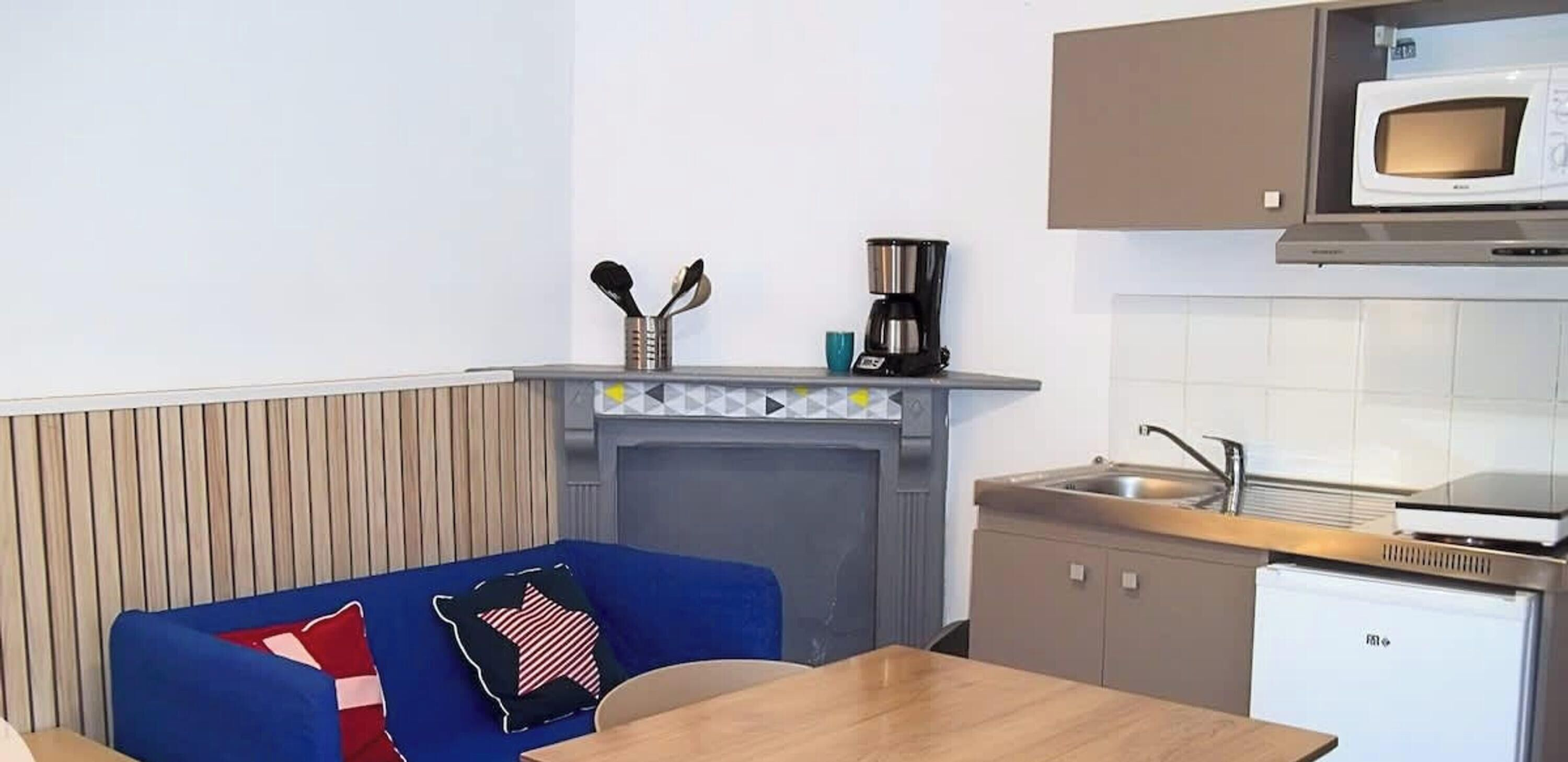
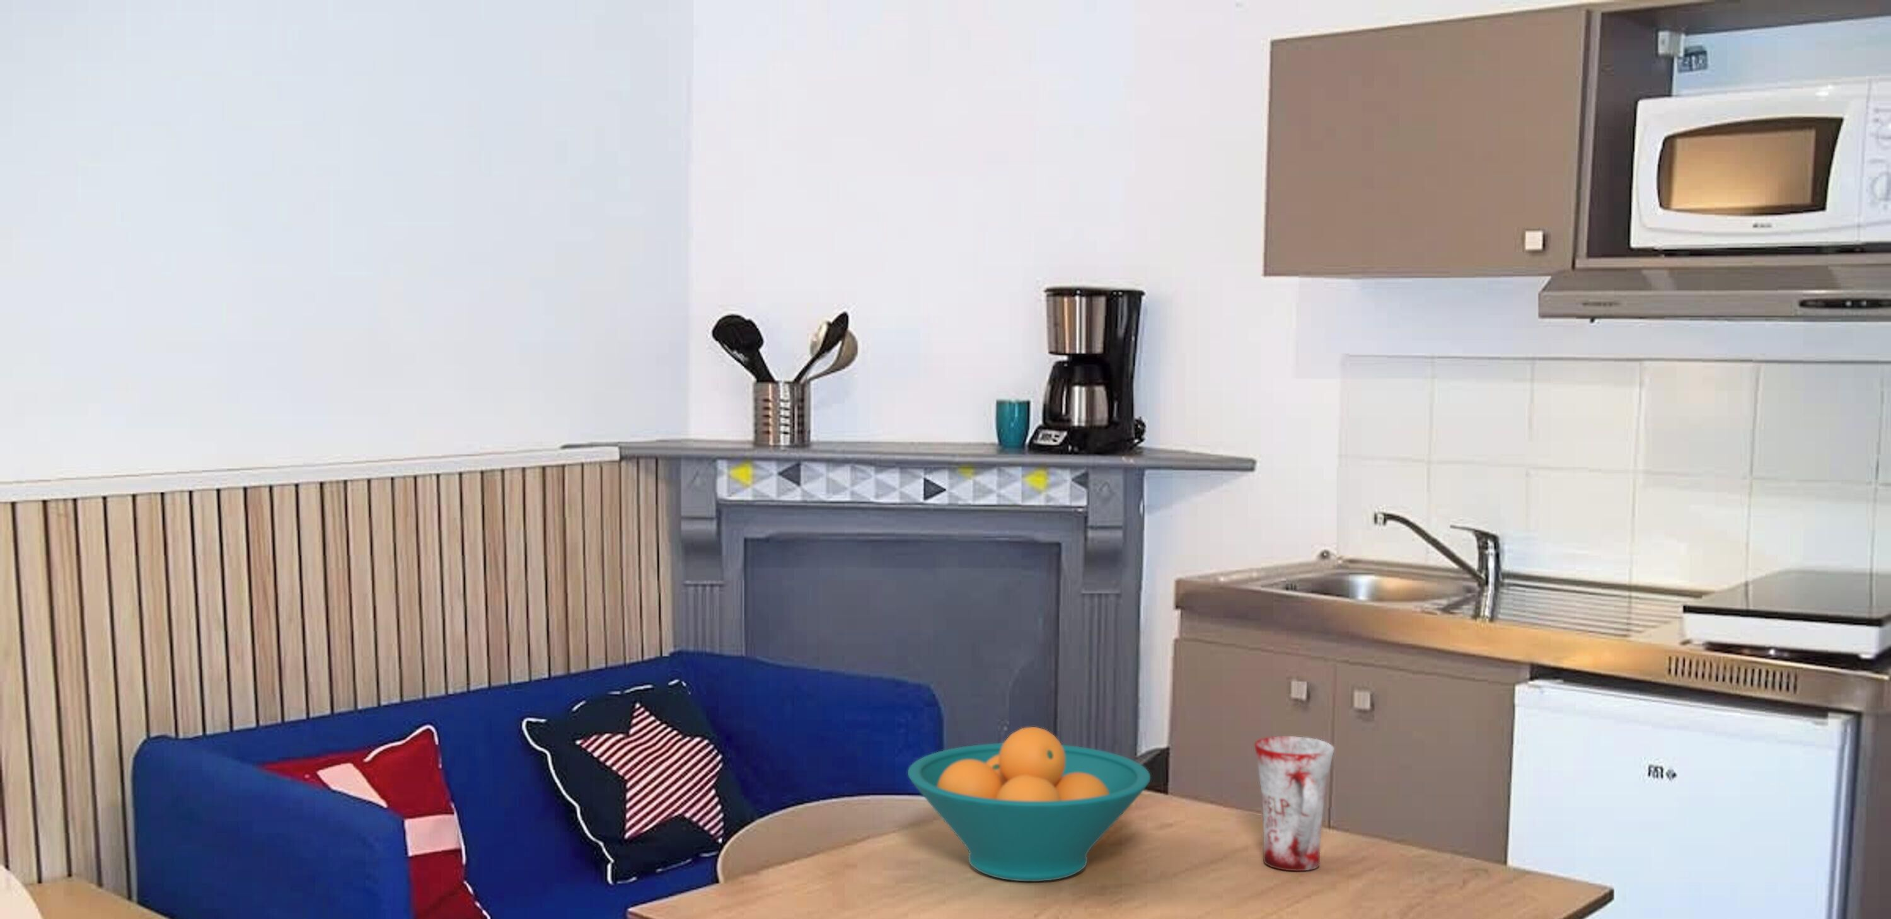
+ mug [1254,736,1335,872]
+ fruit bowl [907,726,1151,882]
